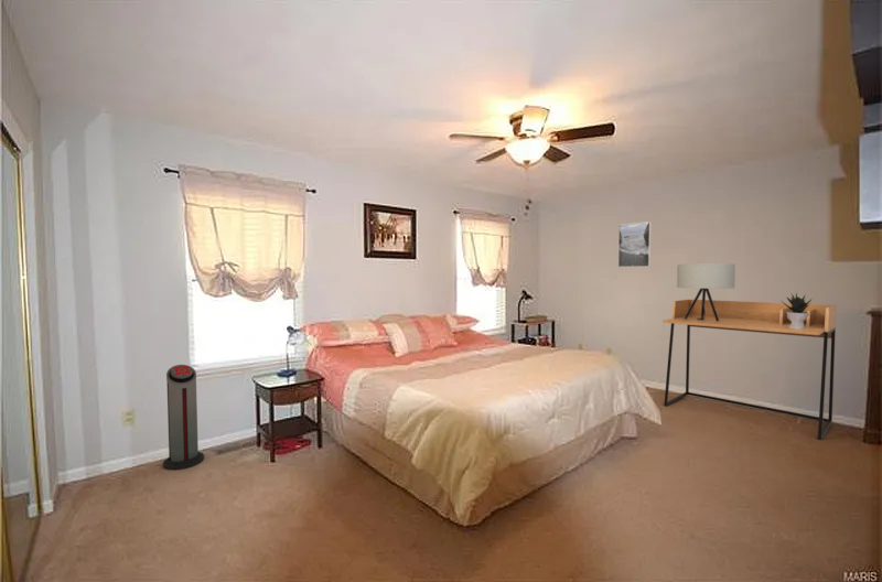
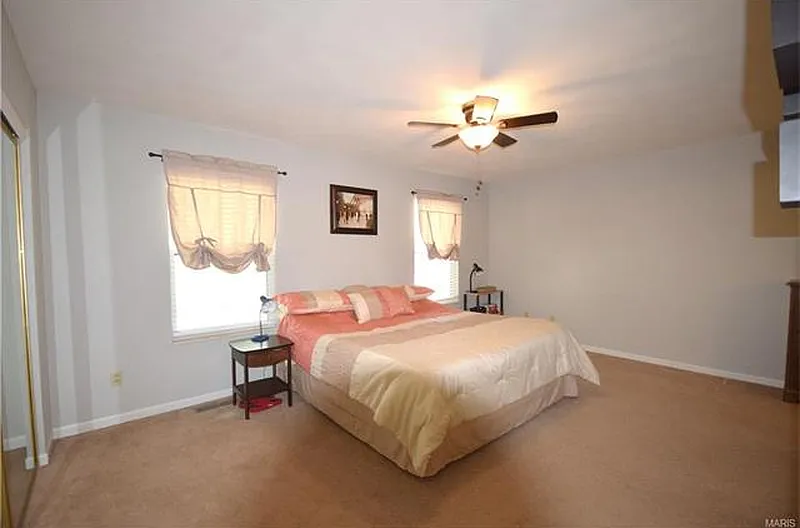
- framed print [617,220,652,268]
- potted plant [779,291,813,330]
- desk [662,299,838,441]
- table lamp [676,262,736,322]
- air purifier [162,364,205,471]
